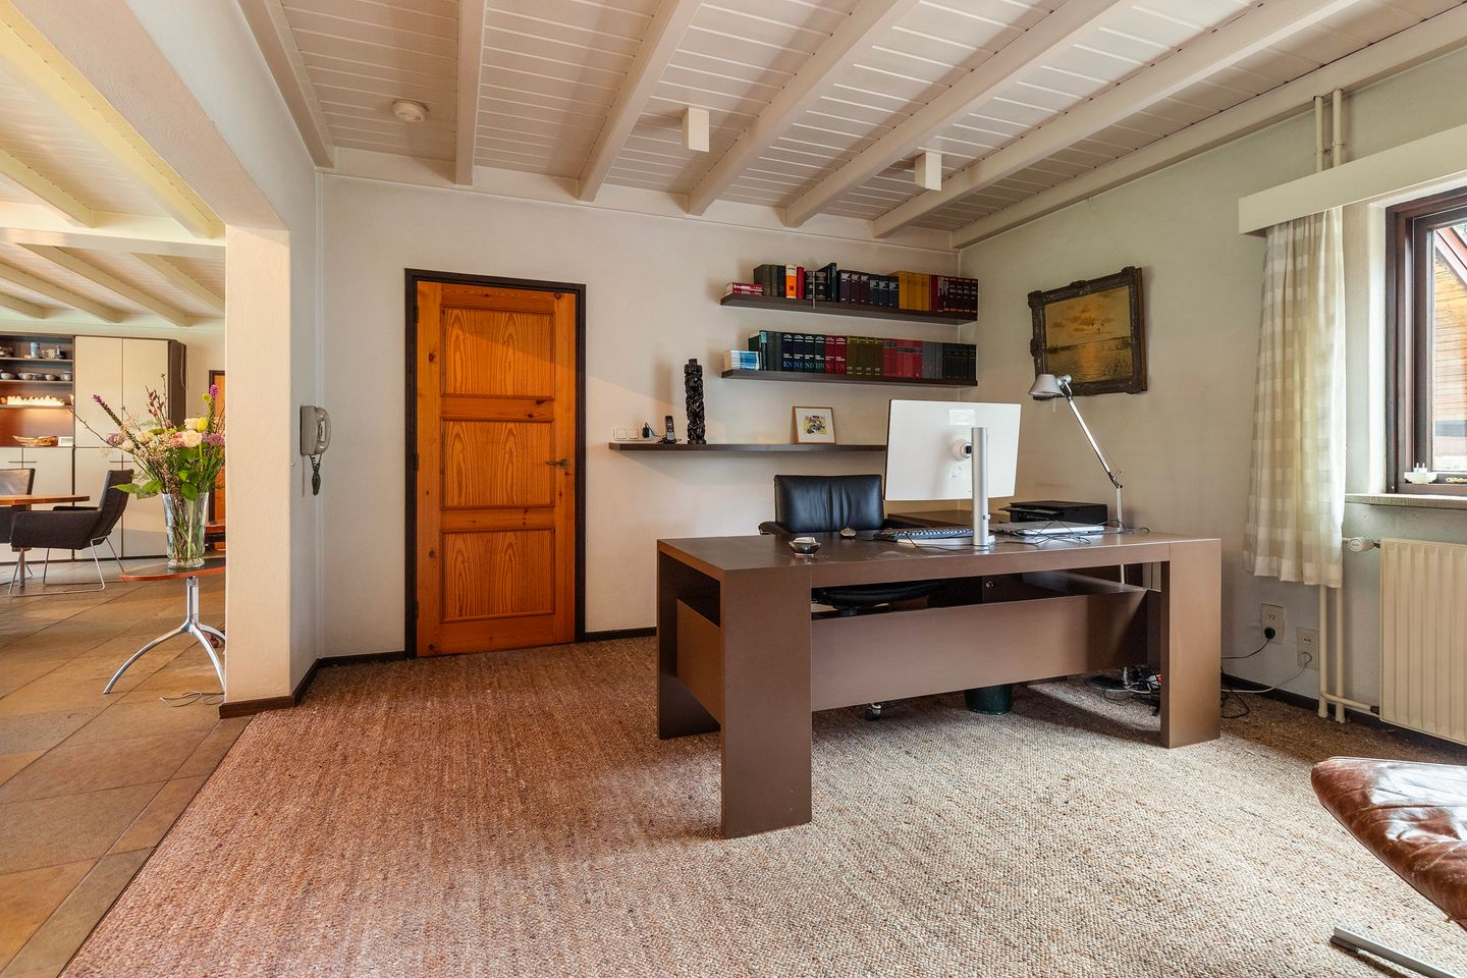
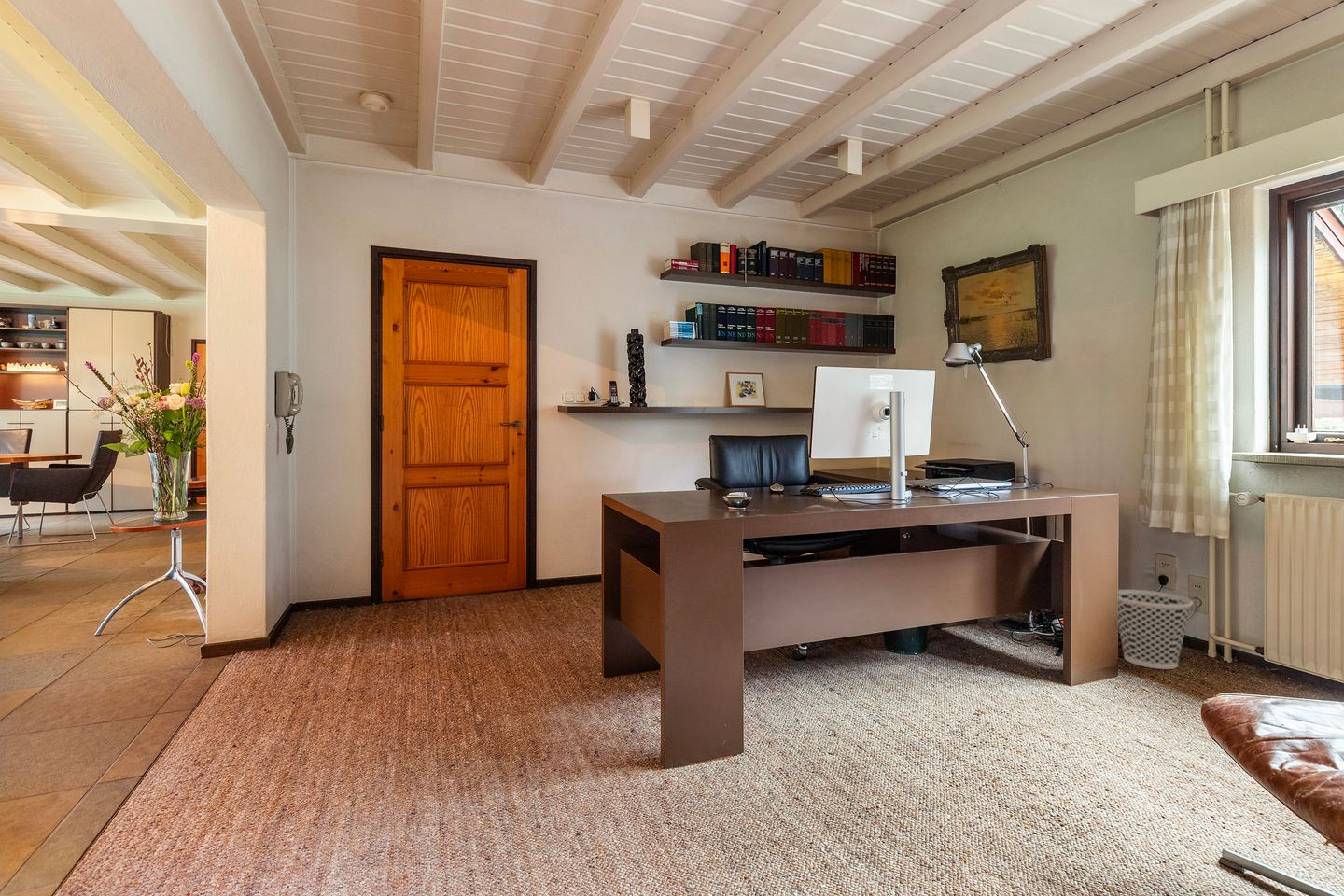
+ wastebasket [1117,589,1194,670]
